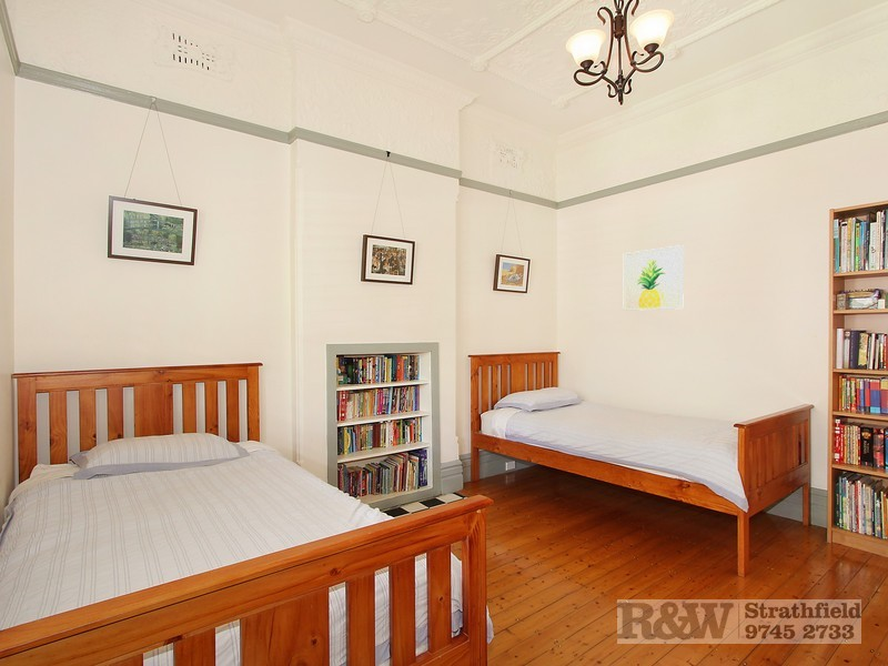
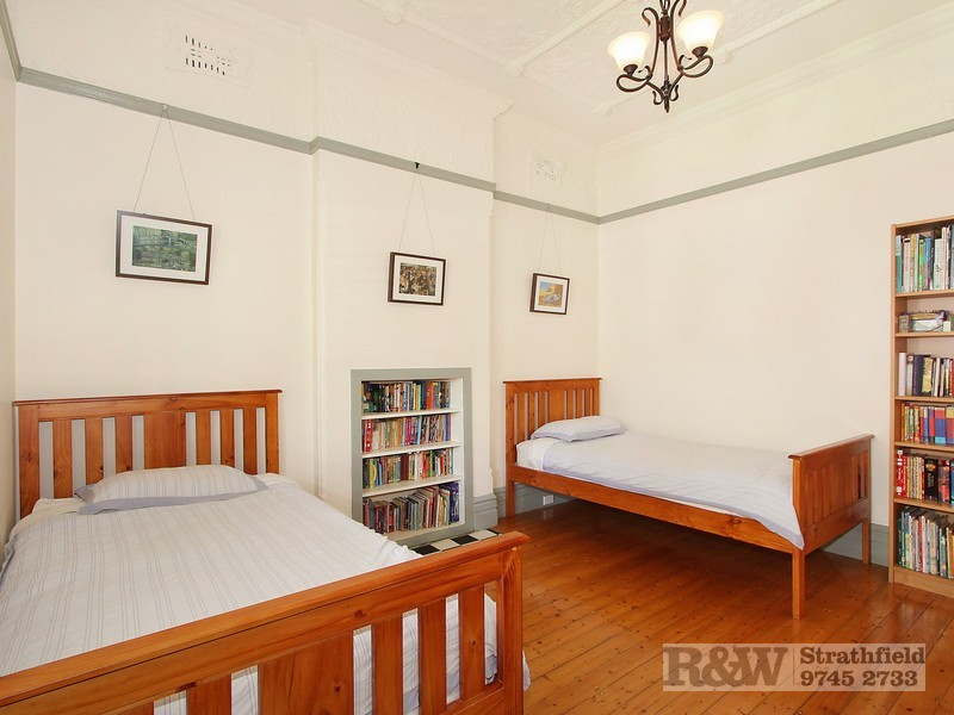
- wall art [623,244,685,312]
